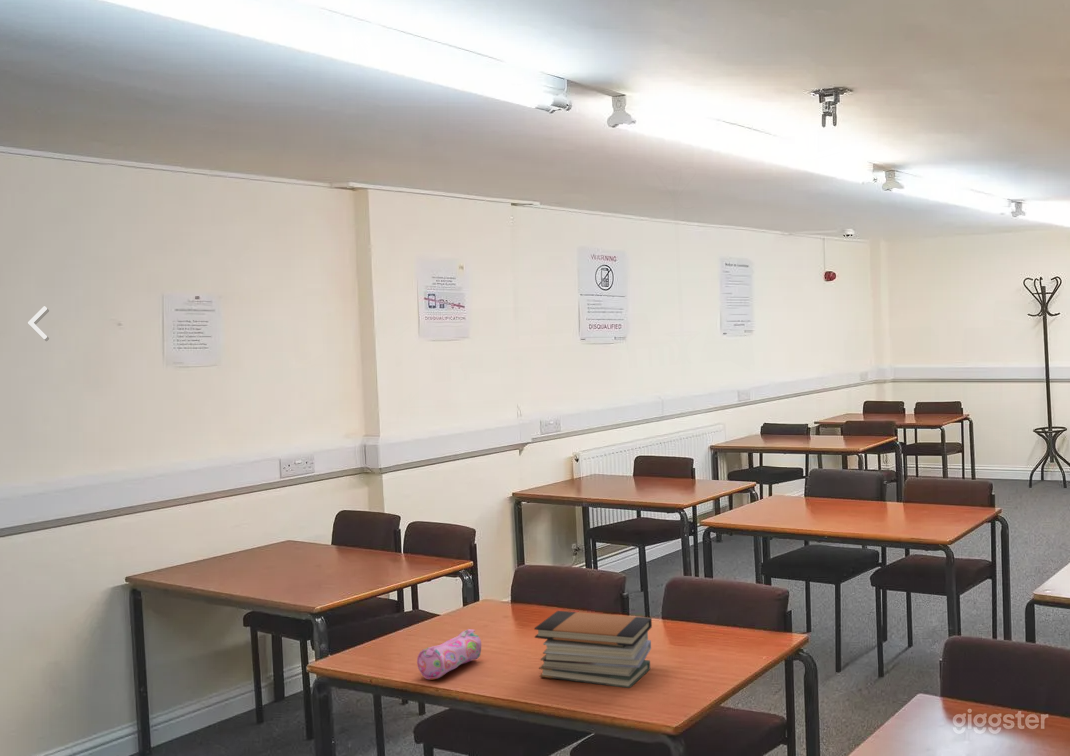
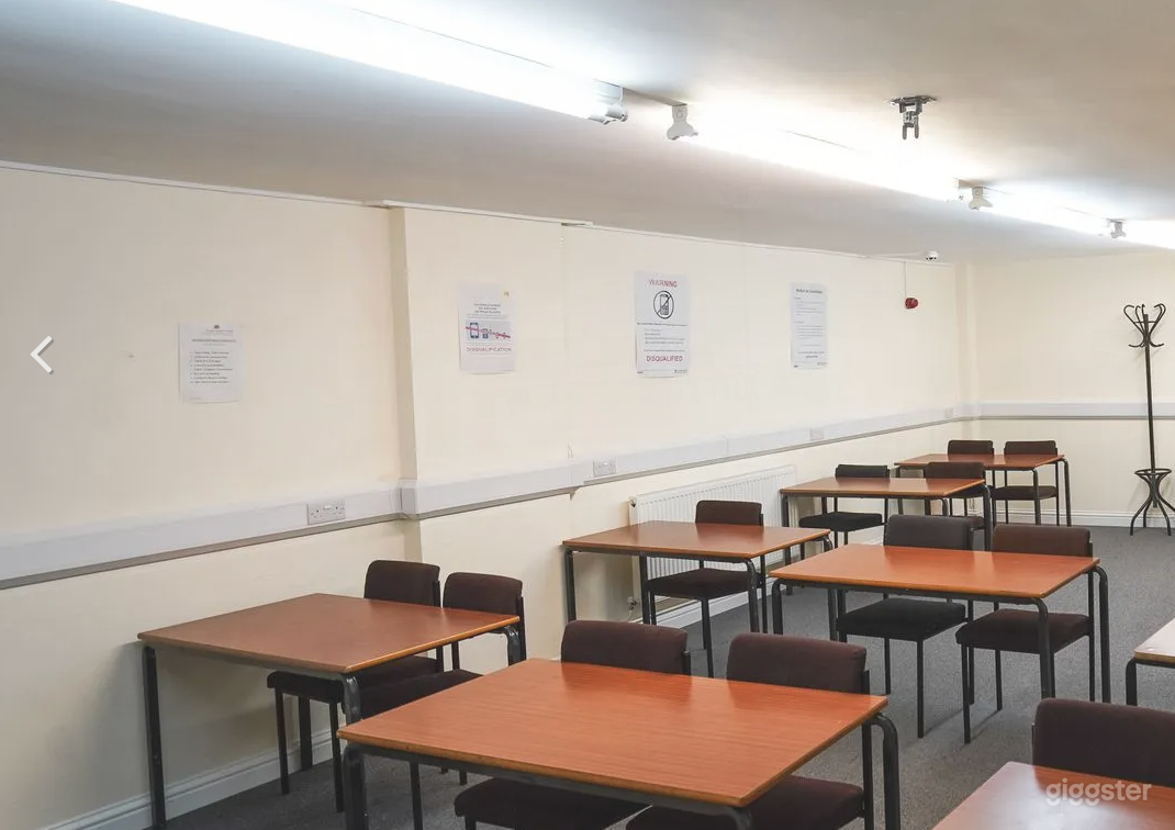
- book stack [533,610,653,689]
- pencil case [416,628,482,680]
